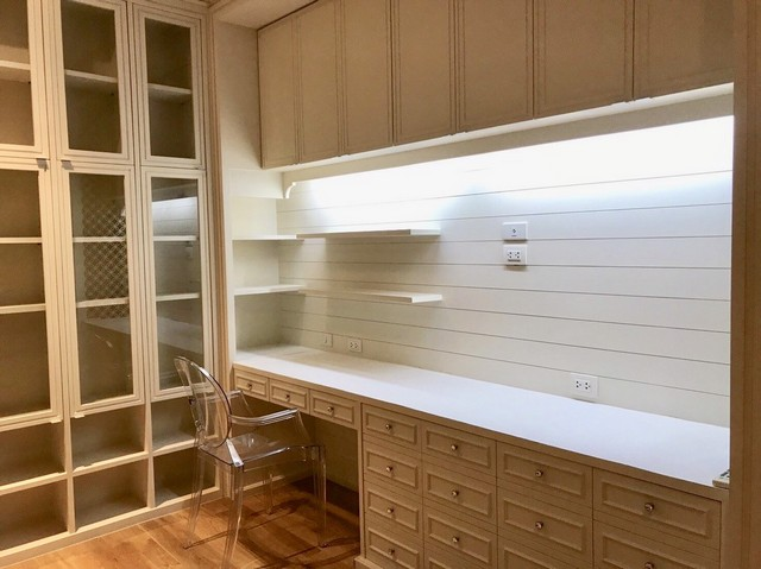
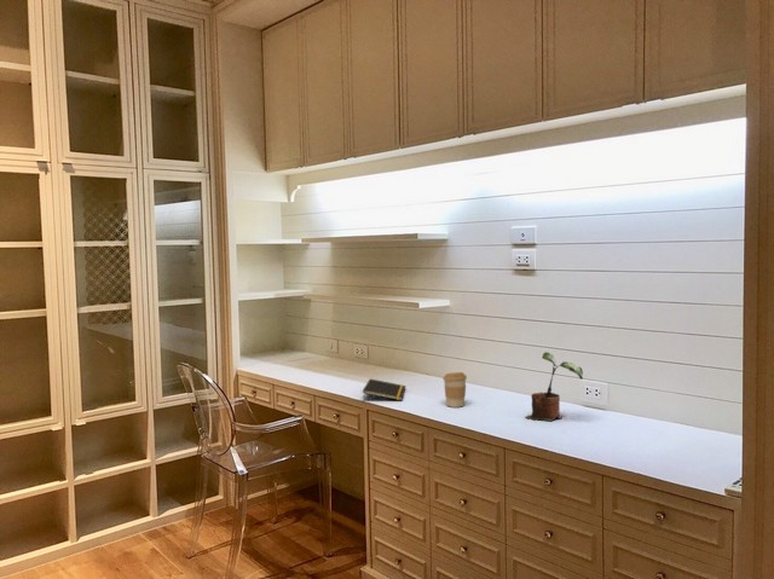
+ notepad [362,377,408,403]
+ potted plant [525,351,584,422]
+ coffee cup [441,371,468,409]
